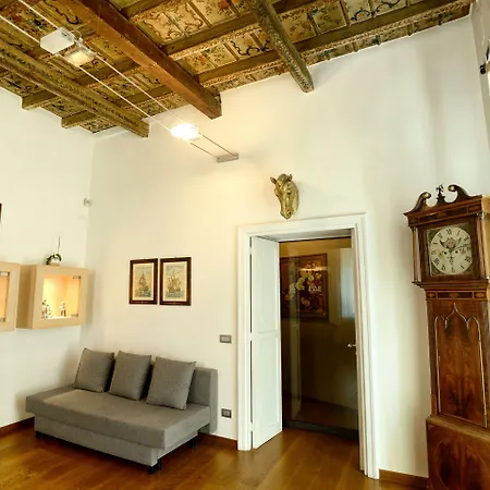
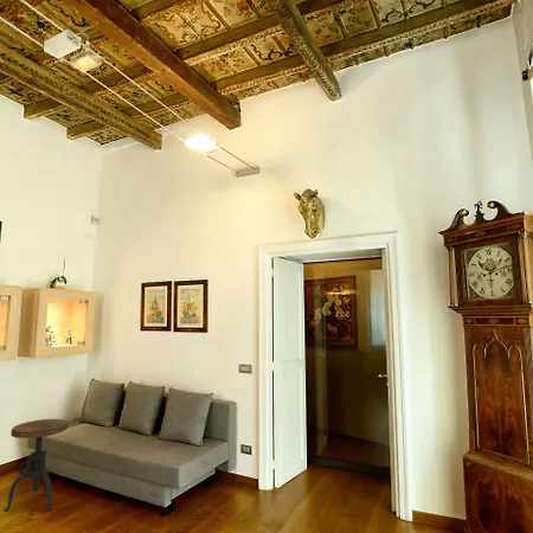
+ side table [2,418,69,513]
